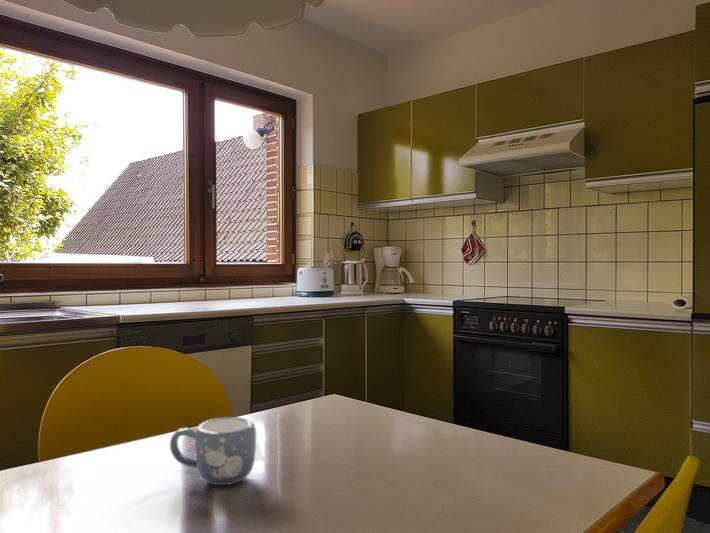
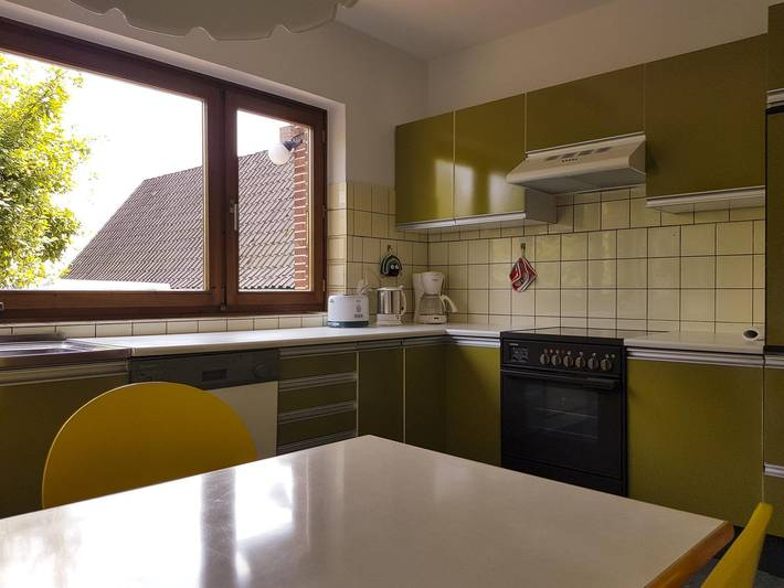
- mug [169,416,257,486]
